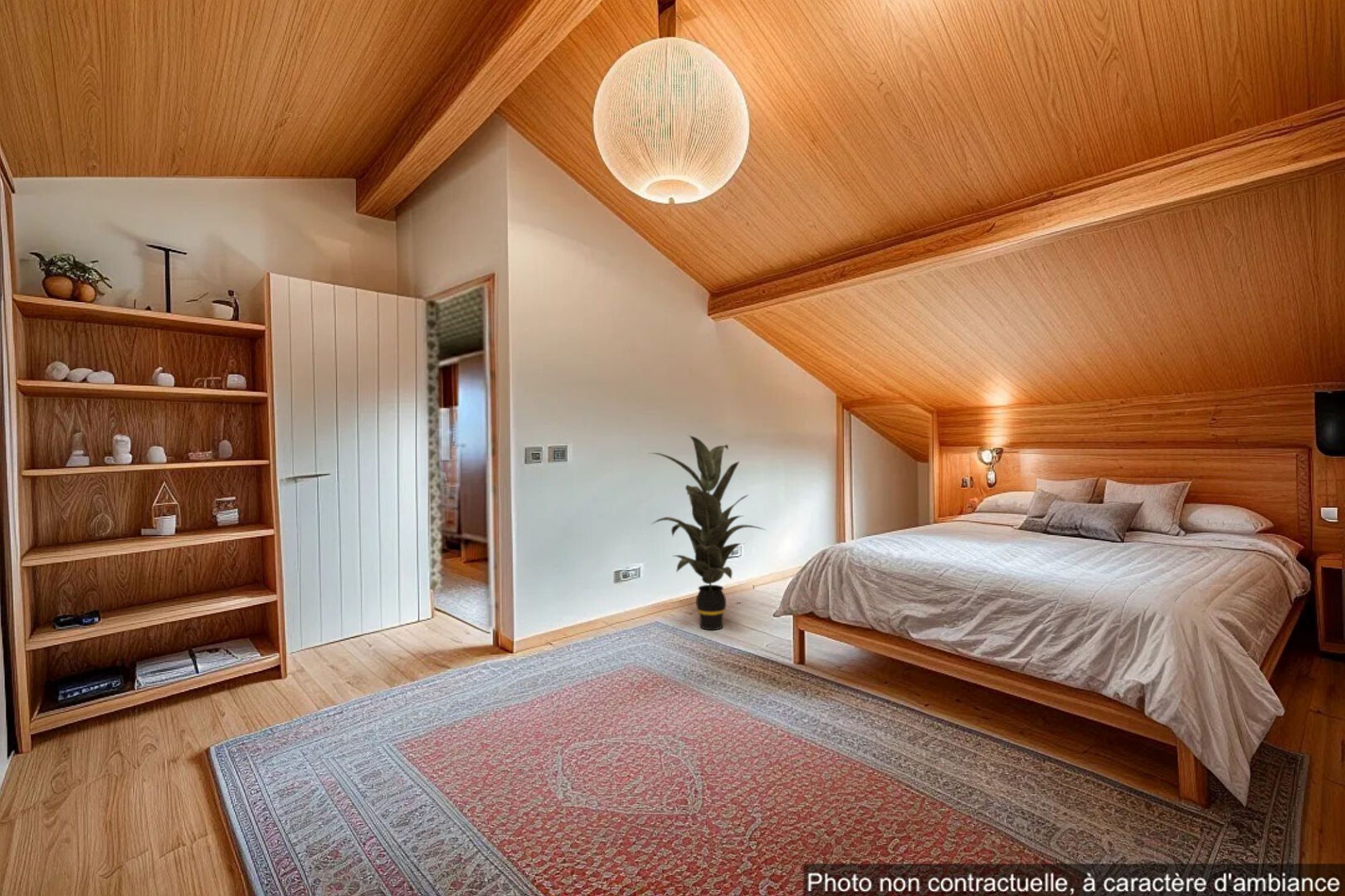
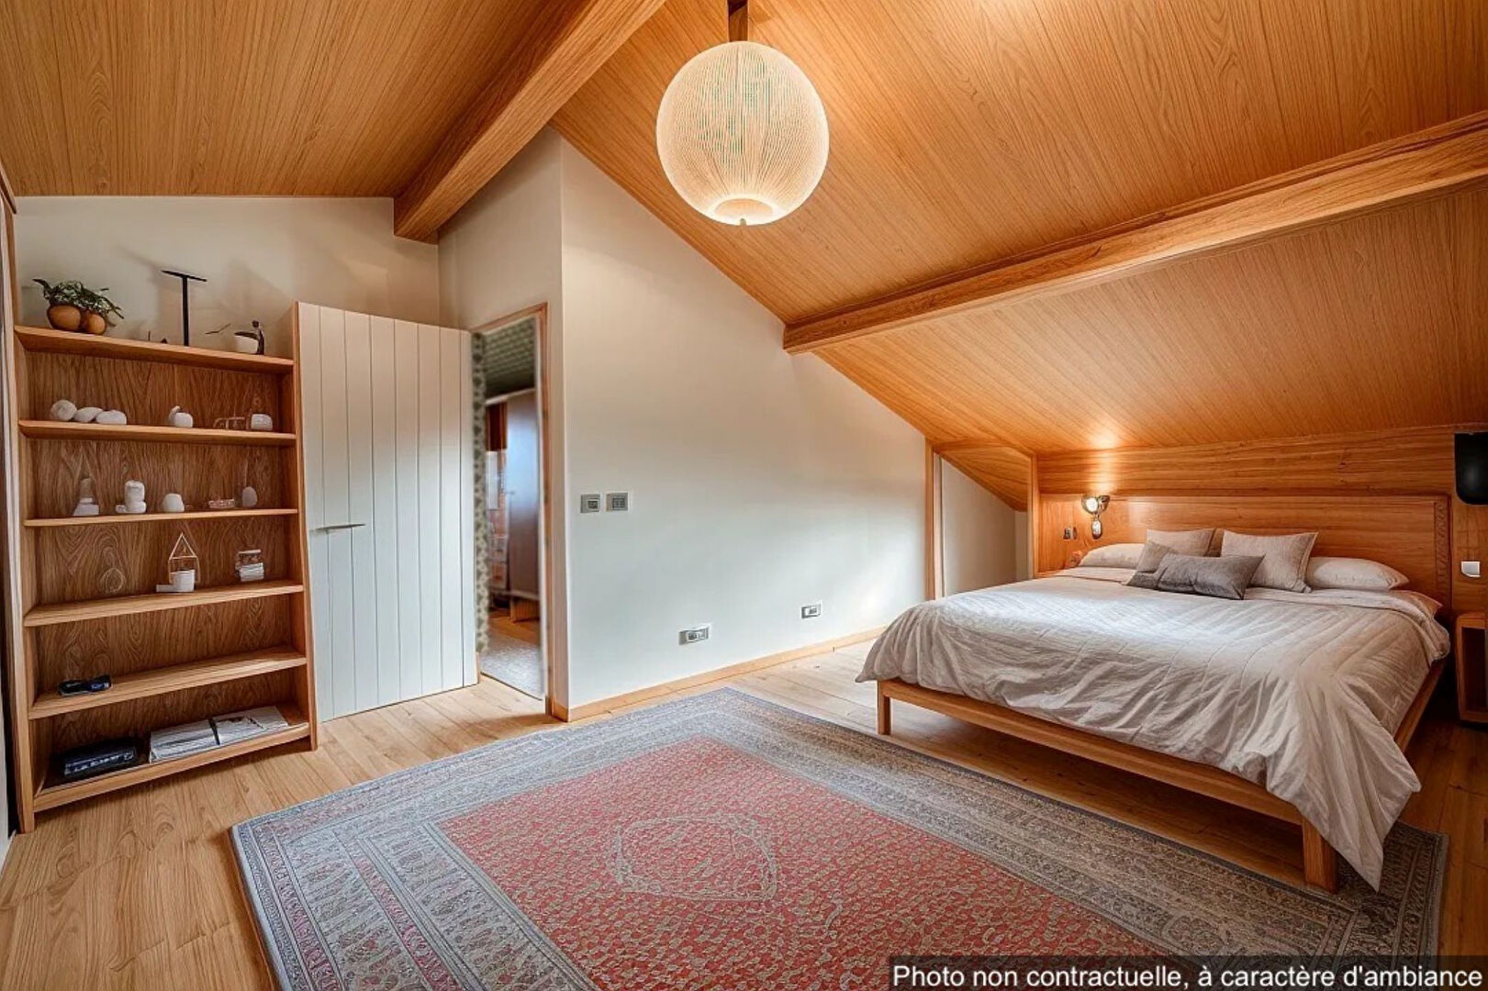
- indoor plant [649,435,767,631]
